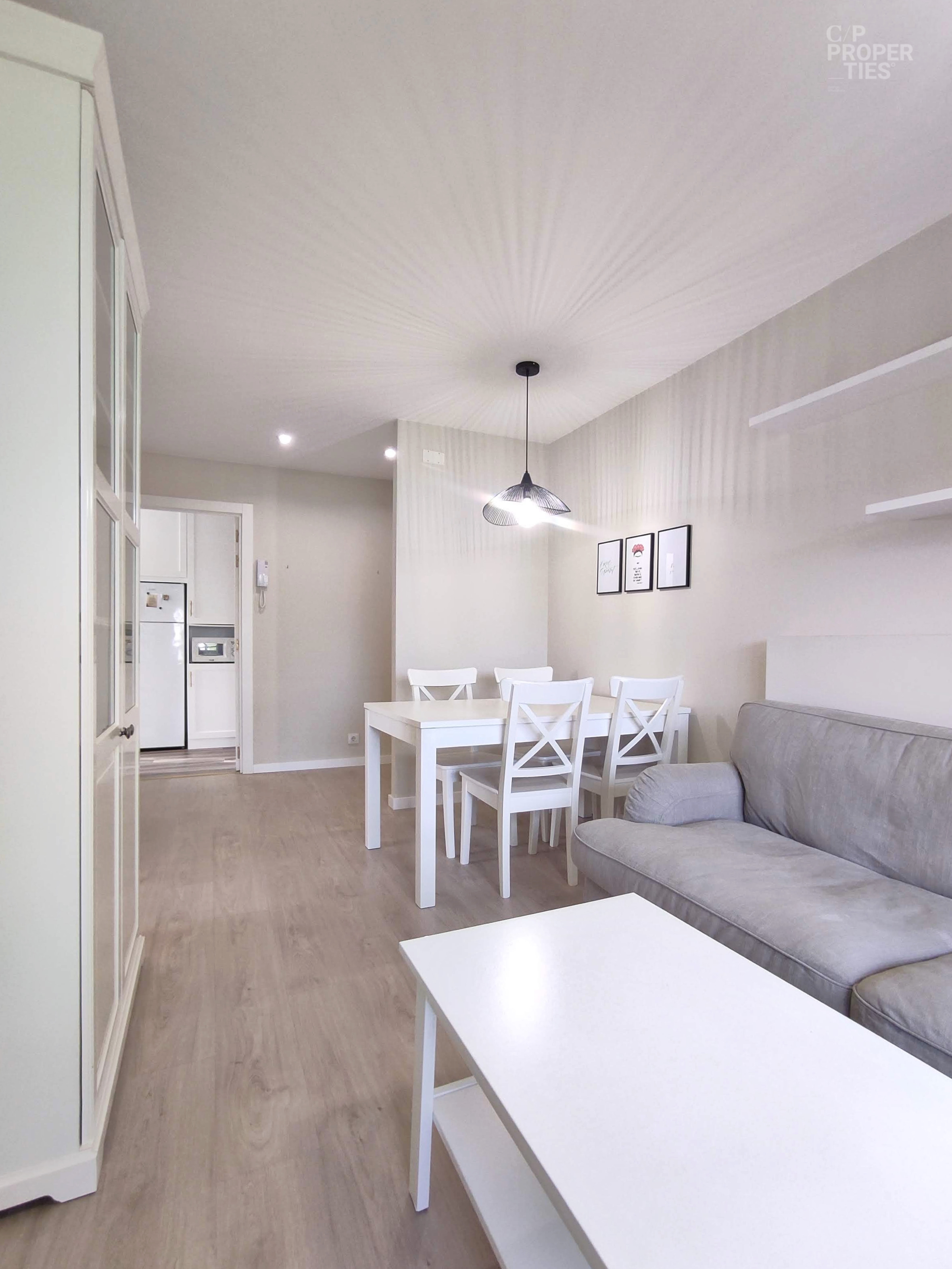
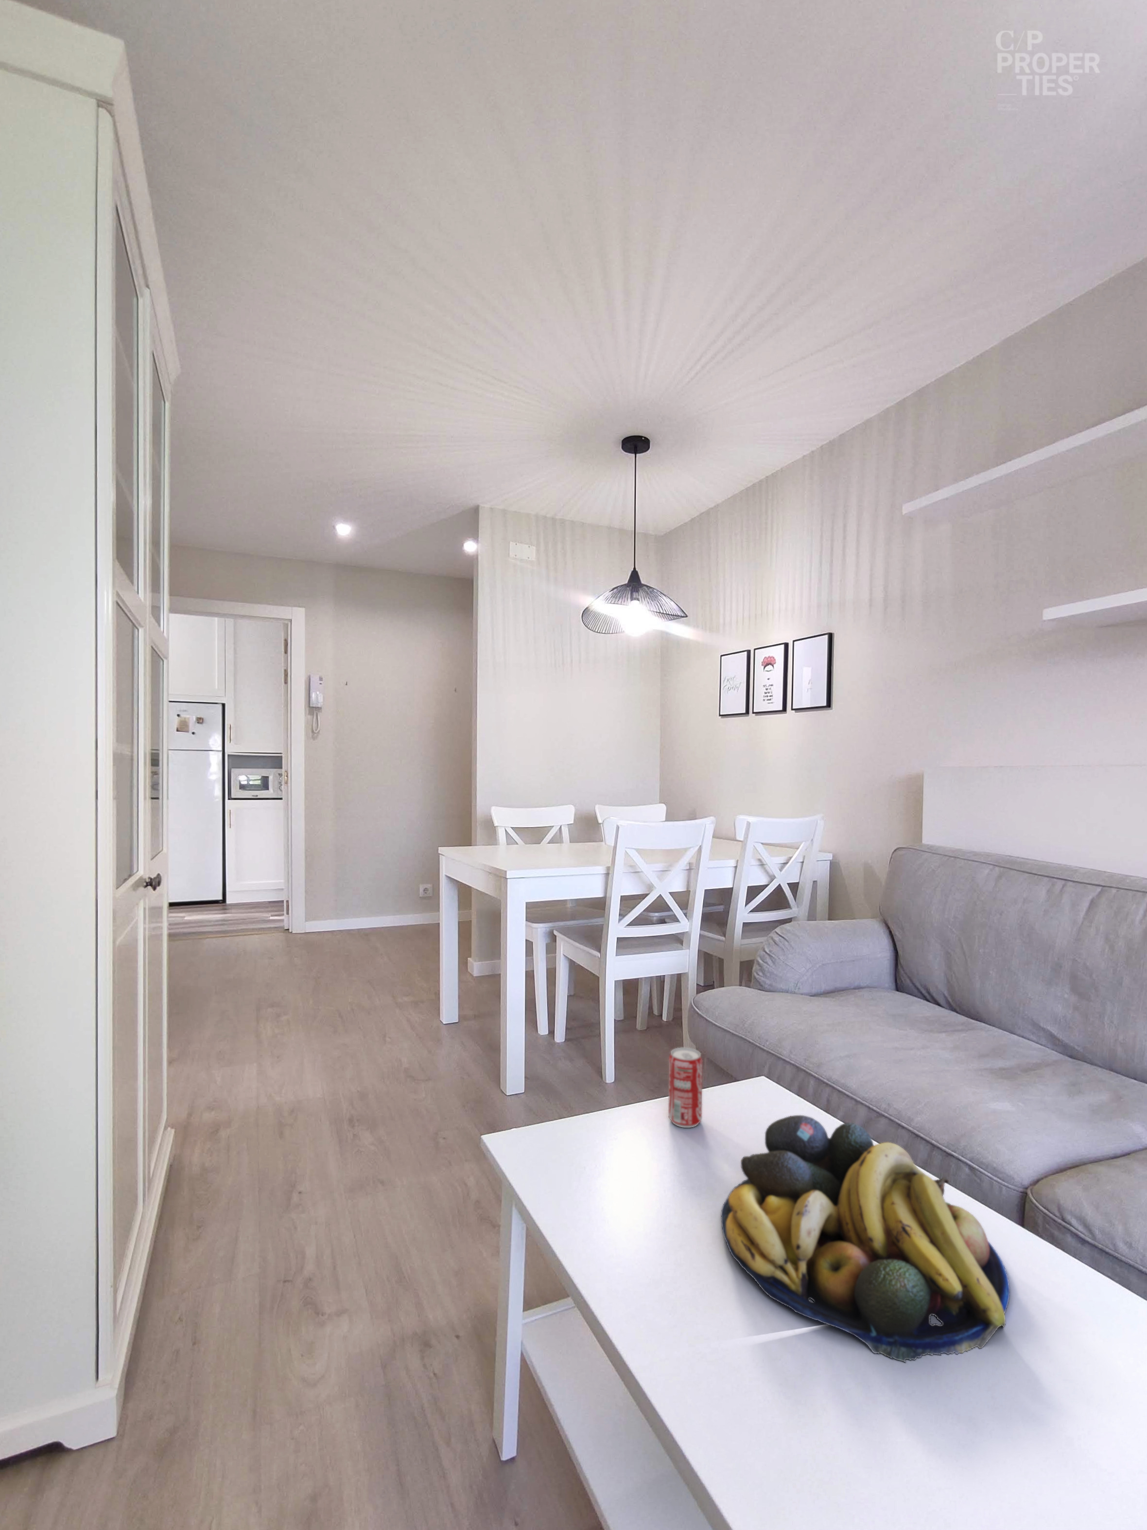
+ beverage can [667,1047,702,1129]
+ fruit bowl [720,1115,1011,1364]
